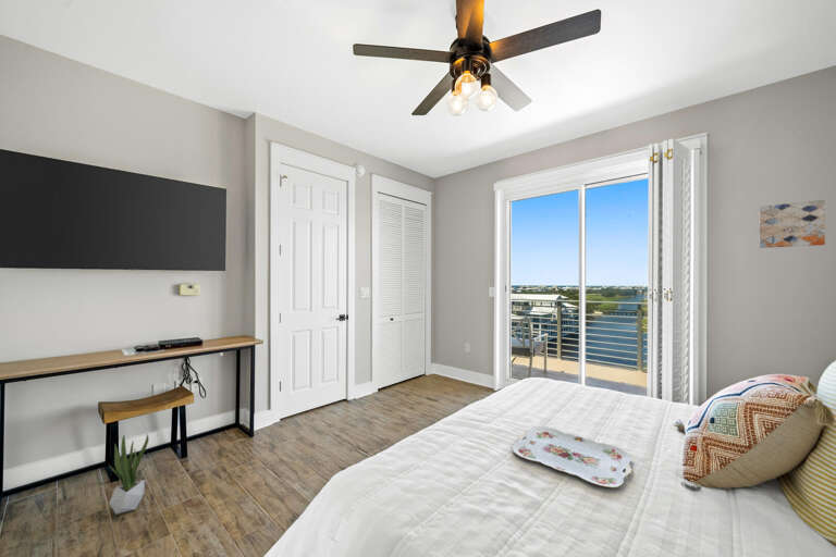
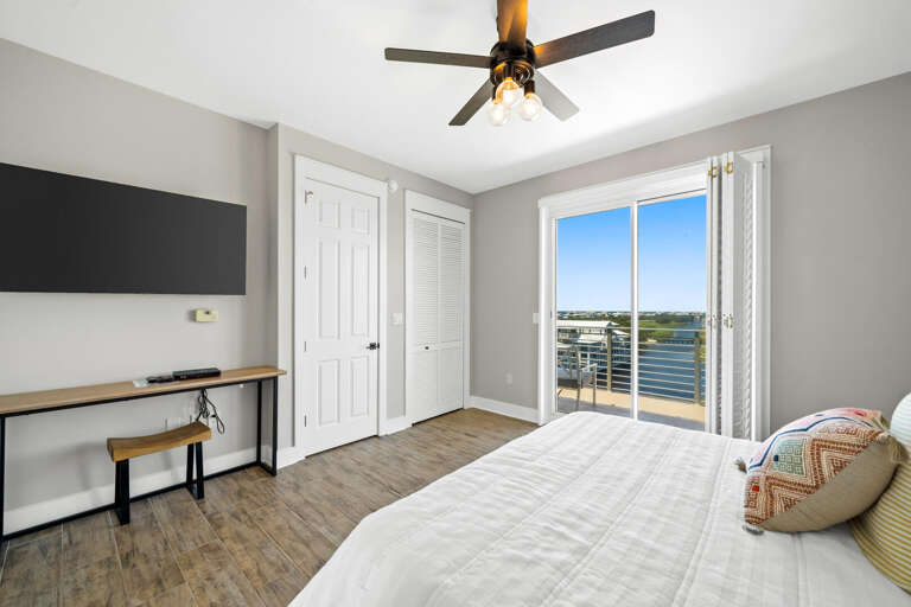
- serving tray [512,425,632,488]
- potted plant [108,433,149,516]
- wall art [758,199,826,249]
